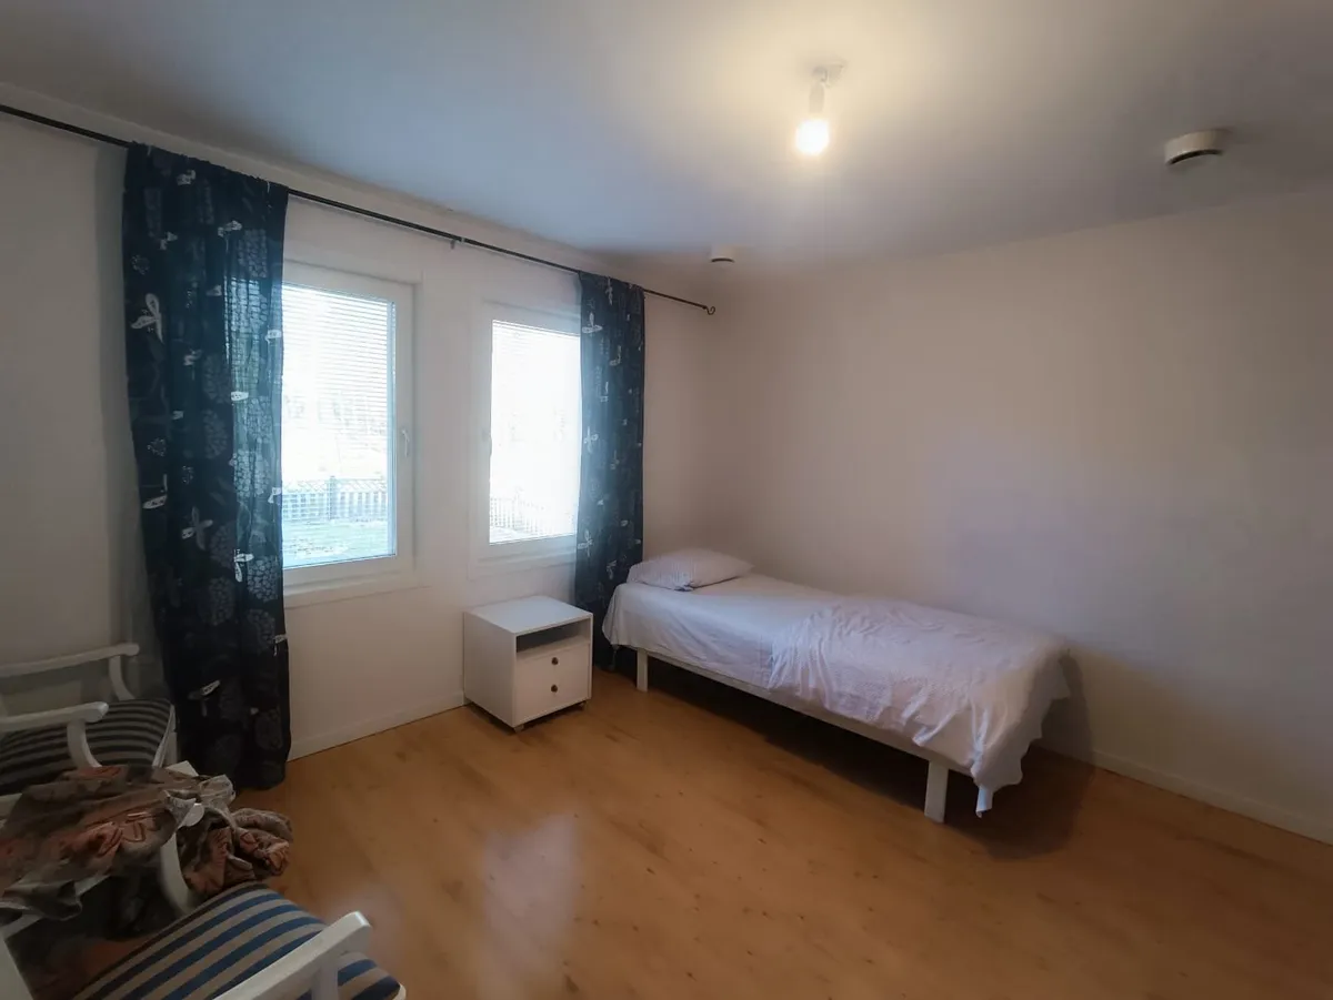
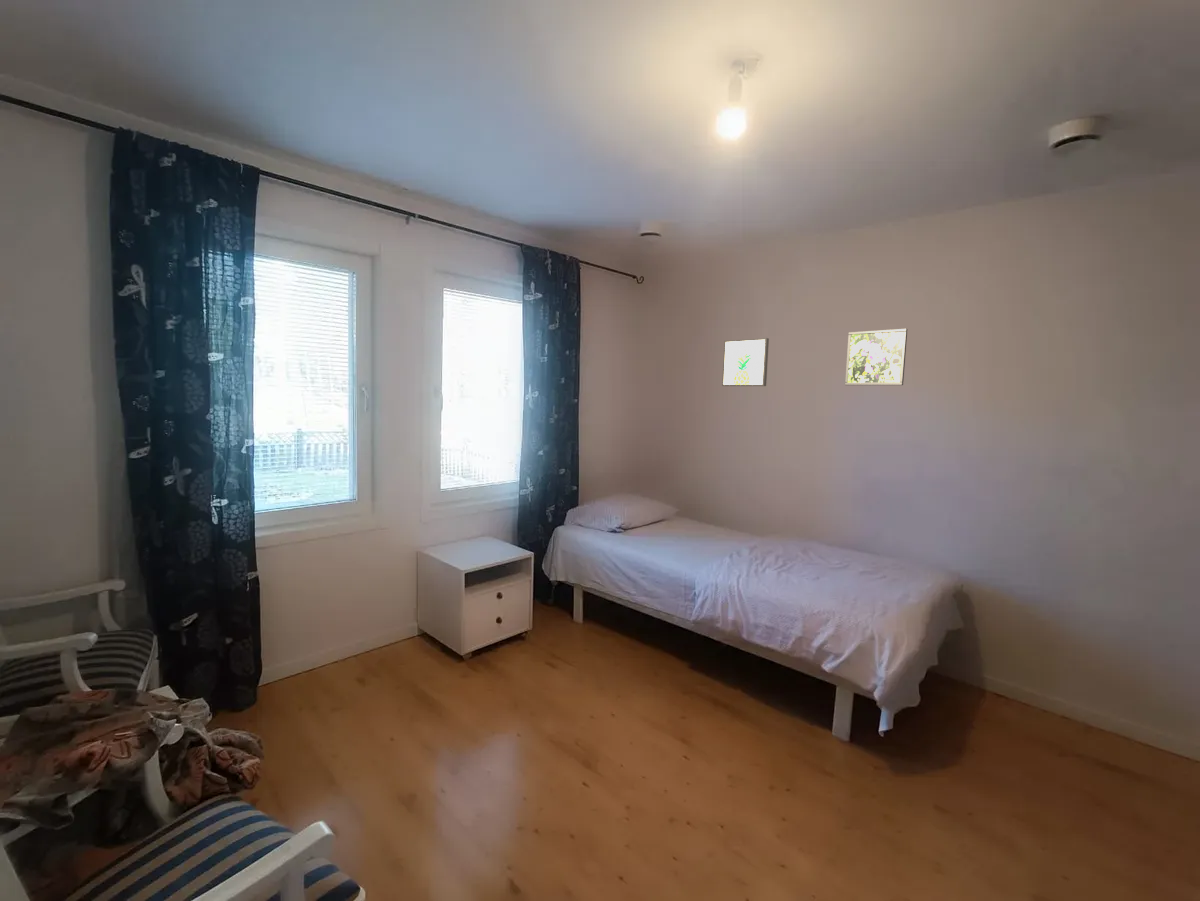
+ wall art [721,337,770,387]
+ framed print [844,328,908,386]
